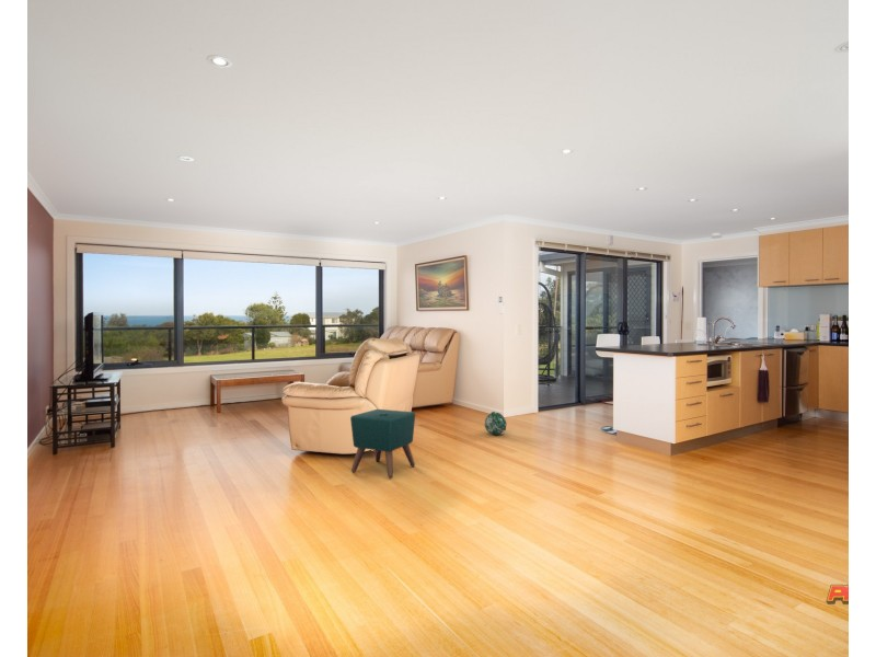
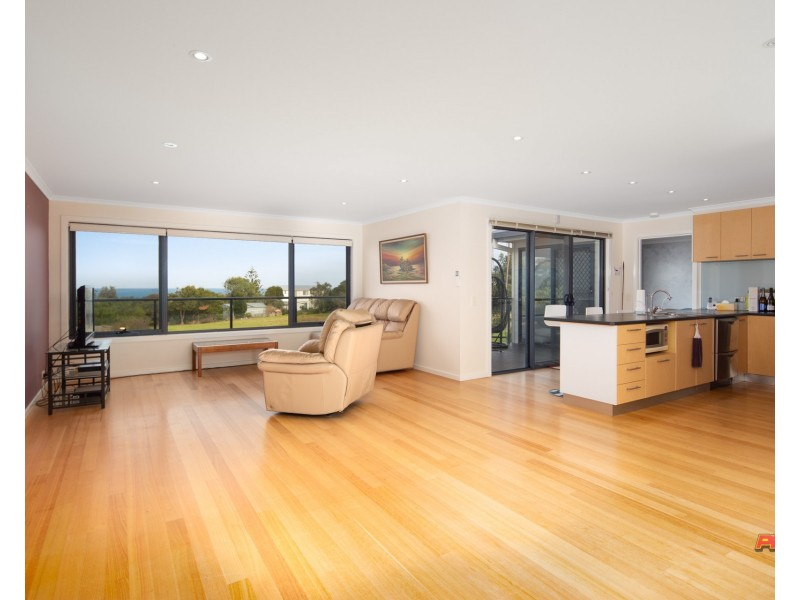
- ottoman [349,408,416,480]
- ball [484,411,508,436]
